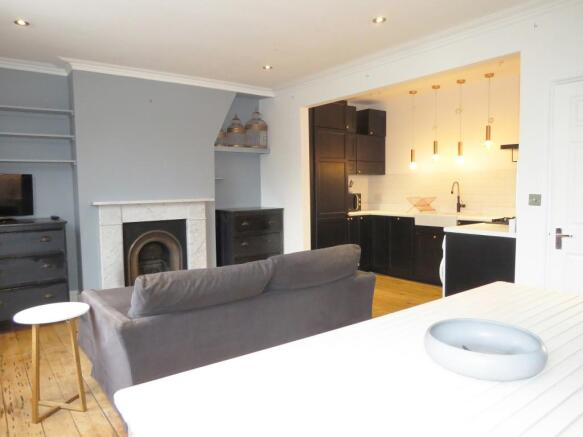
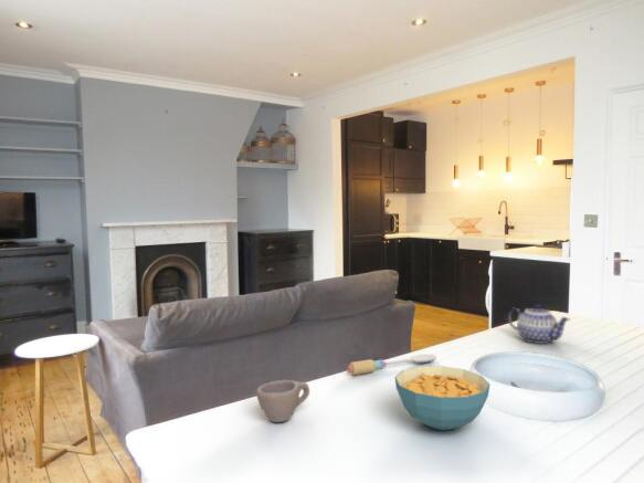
+ spoon [346,353,437,376]
+ cup [255,379,310,423]
+ cereal bowl [394,365,492,431]
+ teapot [507,303,571,345]
